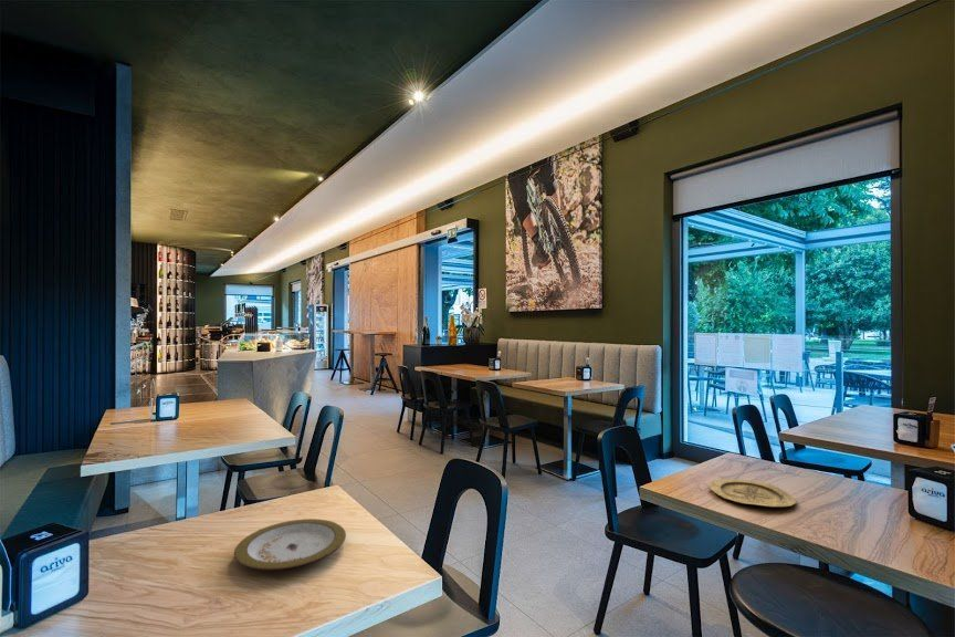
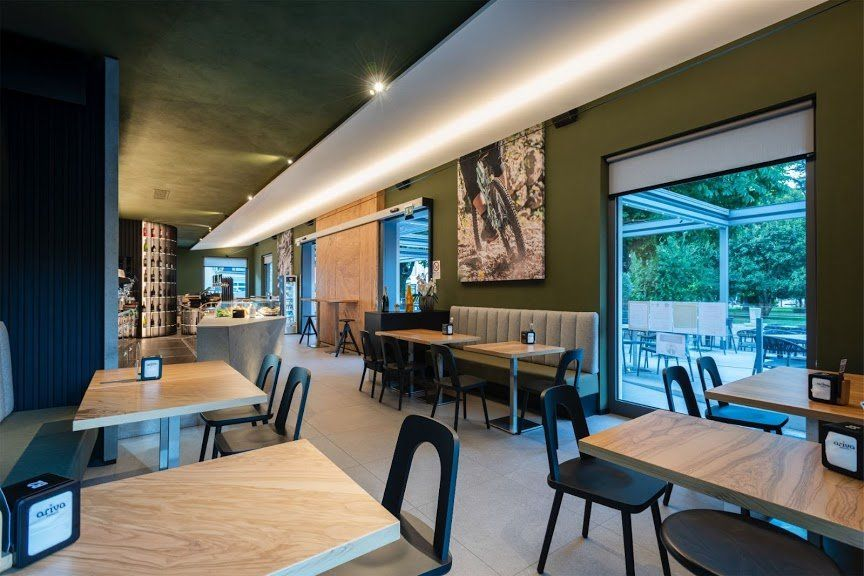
- plate [233,518,347,572]
- plate [707,478,797,508]
